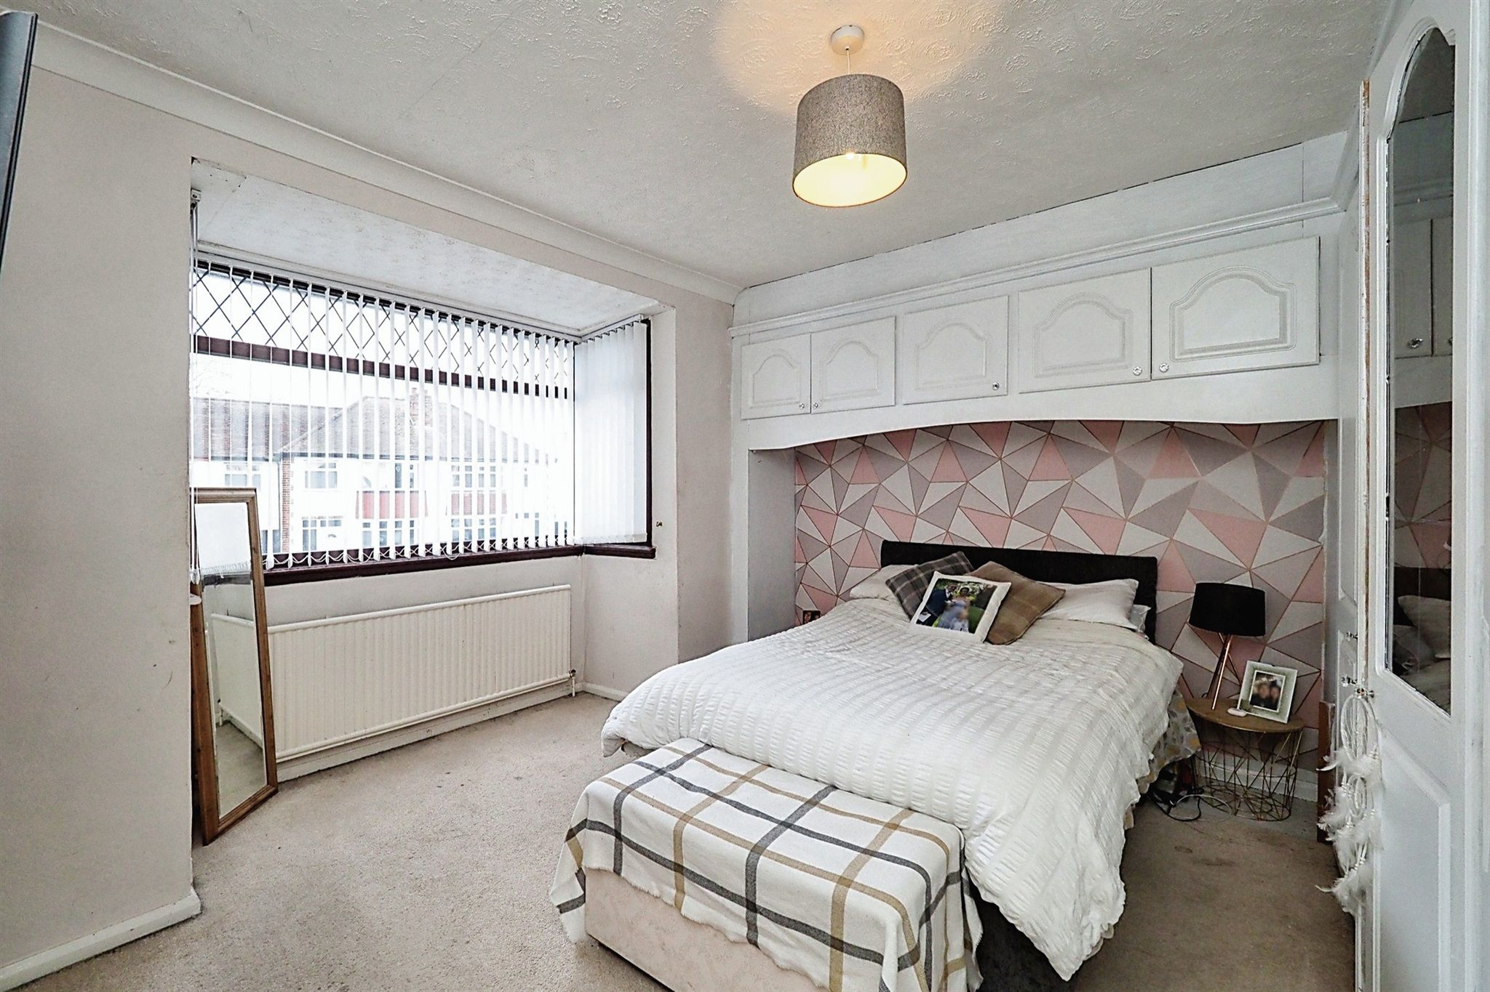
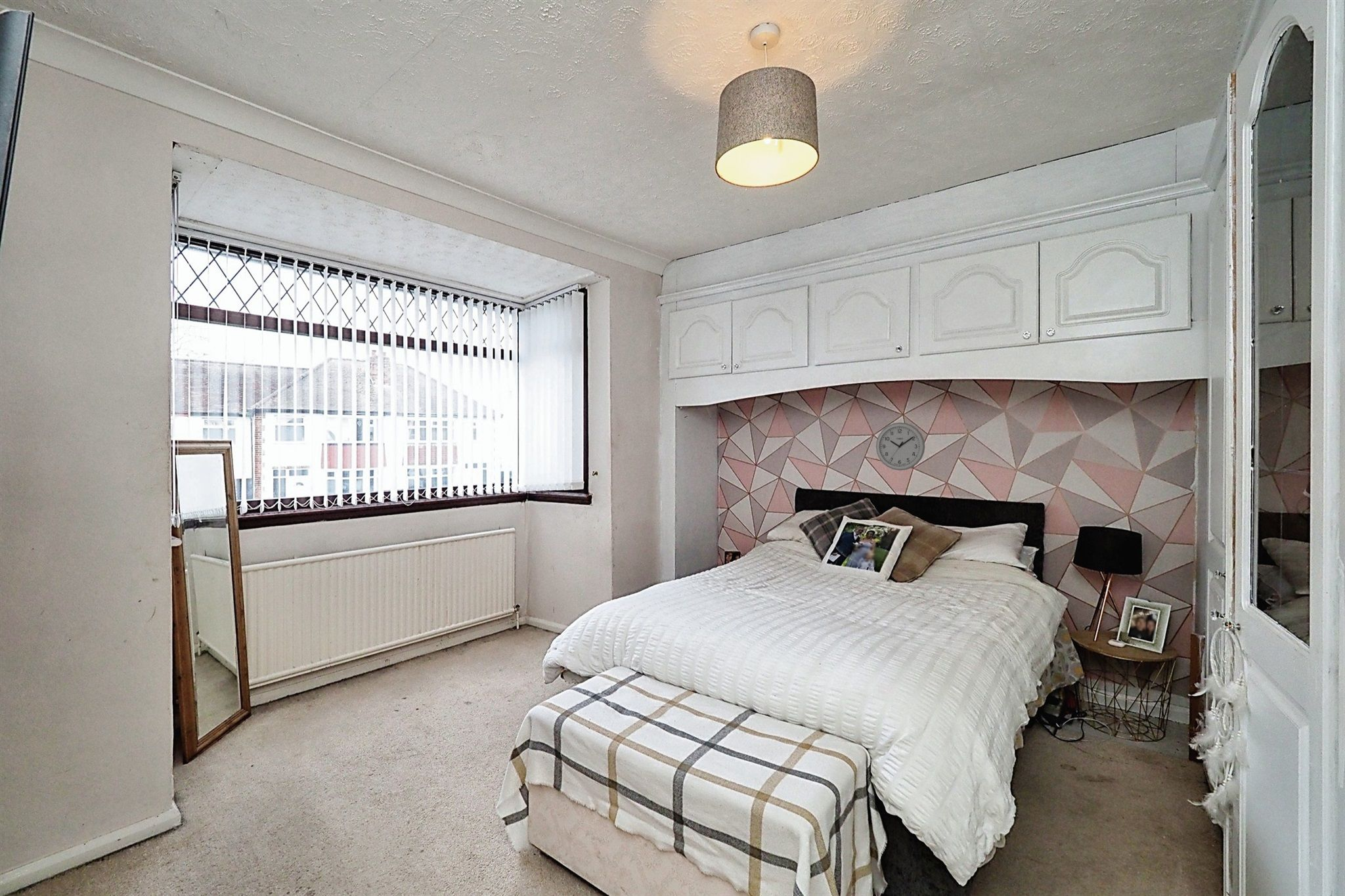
+ wall clock [875,422,925,471]
